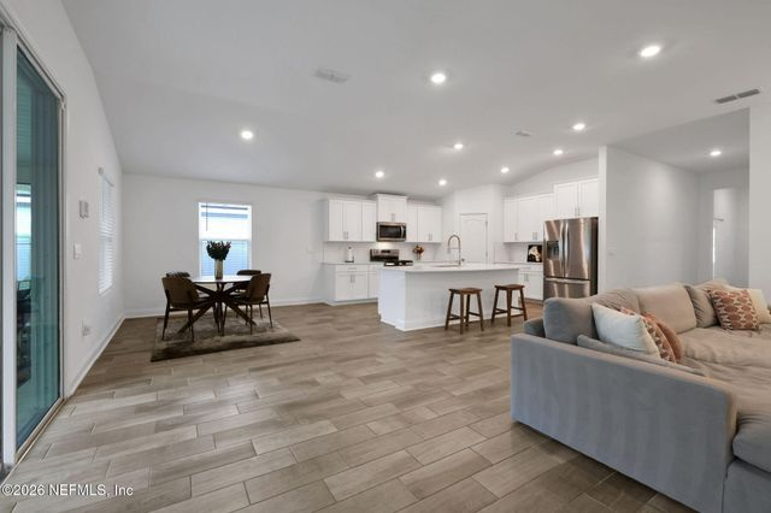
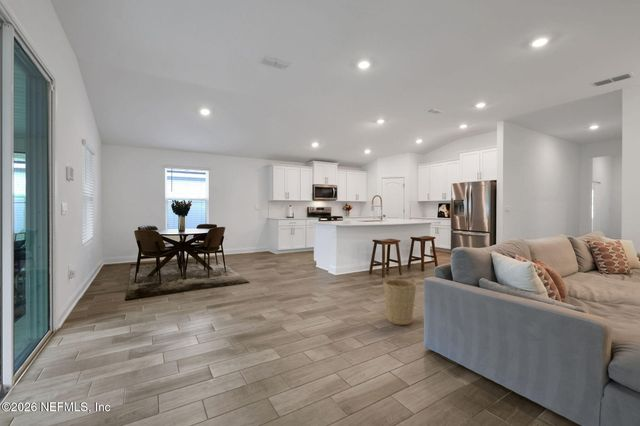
+ basket [382,274,418,326]
